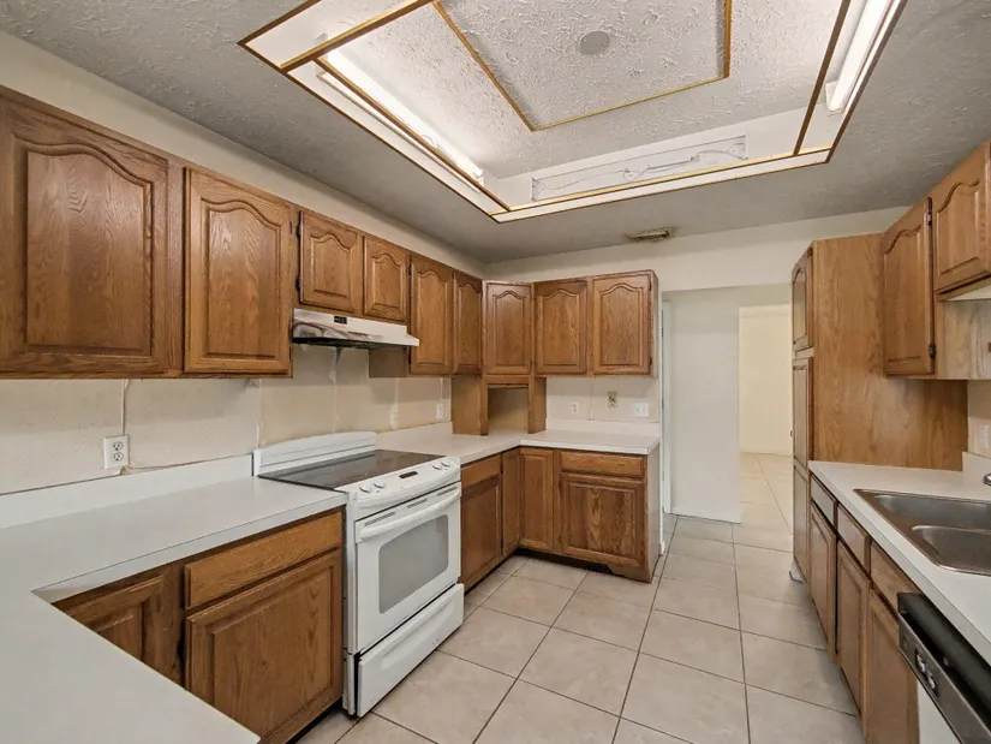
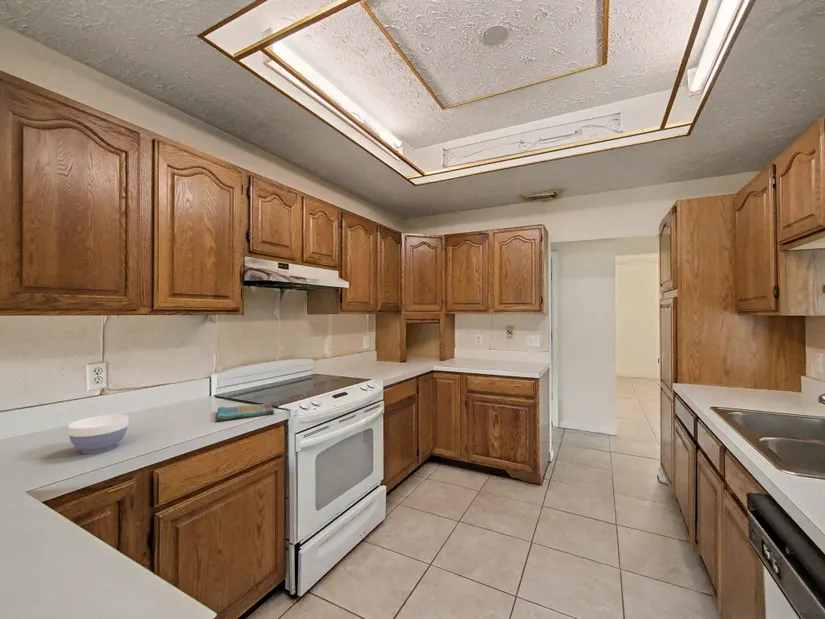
+ bowl [67,414,130,455]
+ dish towel [215,402,275,422]
